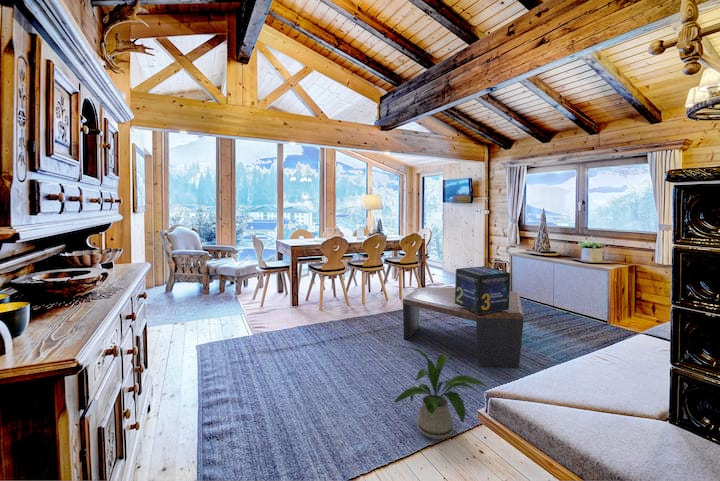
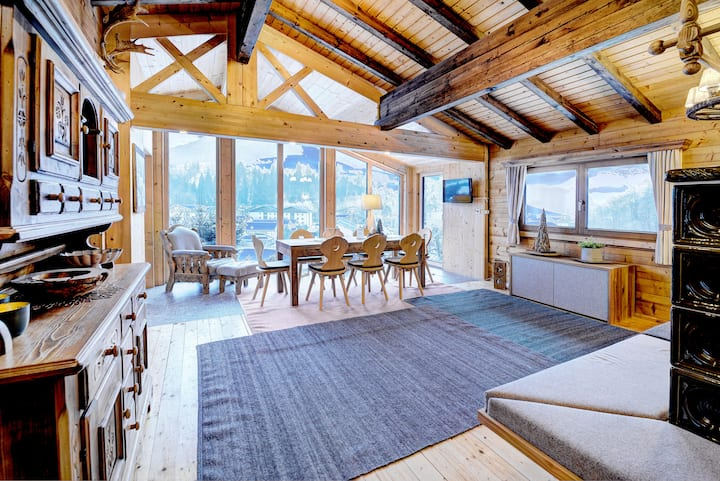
- decorative box [454,265,511,314]
- house plant [392,345,487,440]
- coffee table [402,287,525,369]
